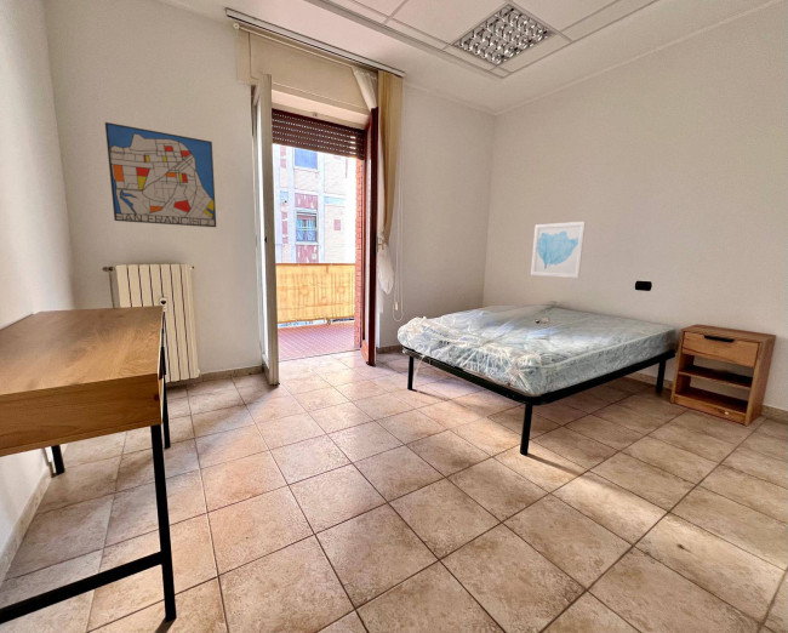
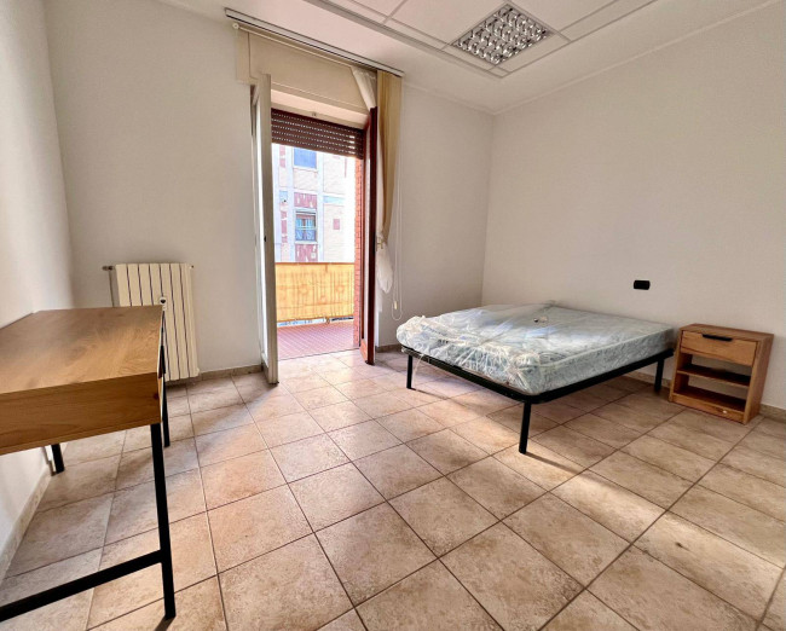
- wall art [530,221,587,279]
- wall art [104,121,217,228]
